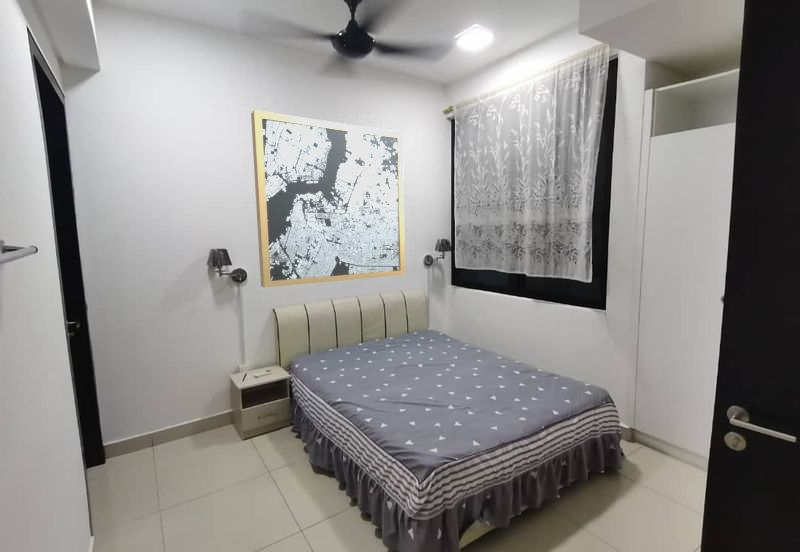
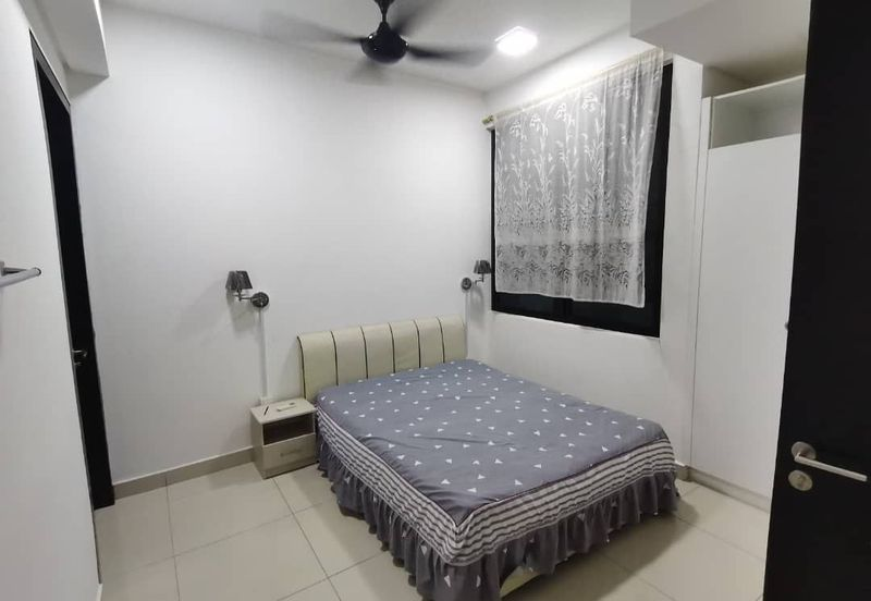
- wall art [250,109,406,289]
